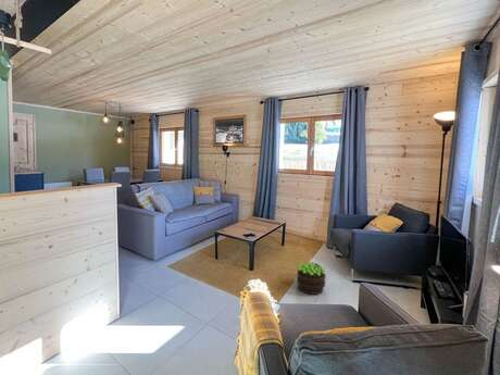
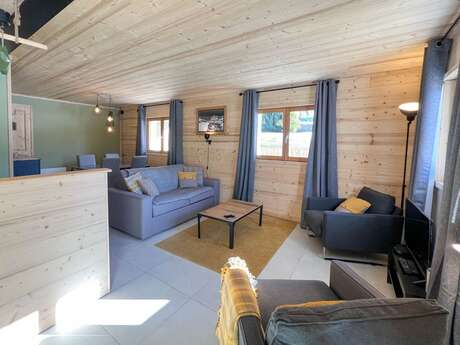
- potted plant [296,261,327,296]
